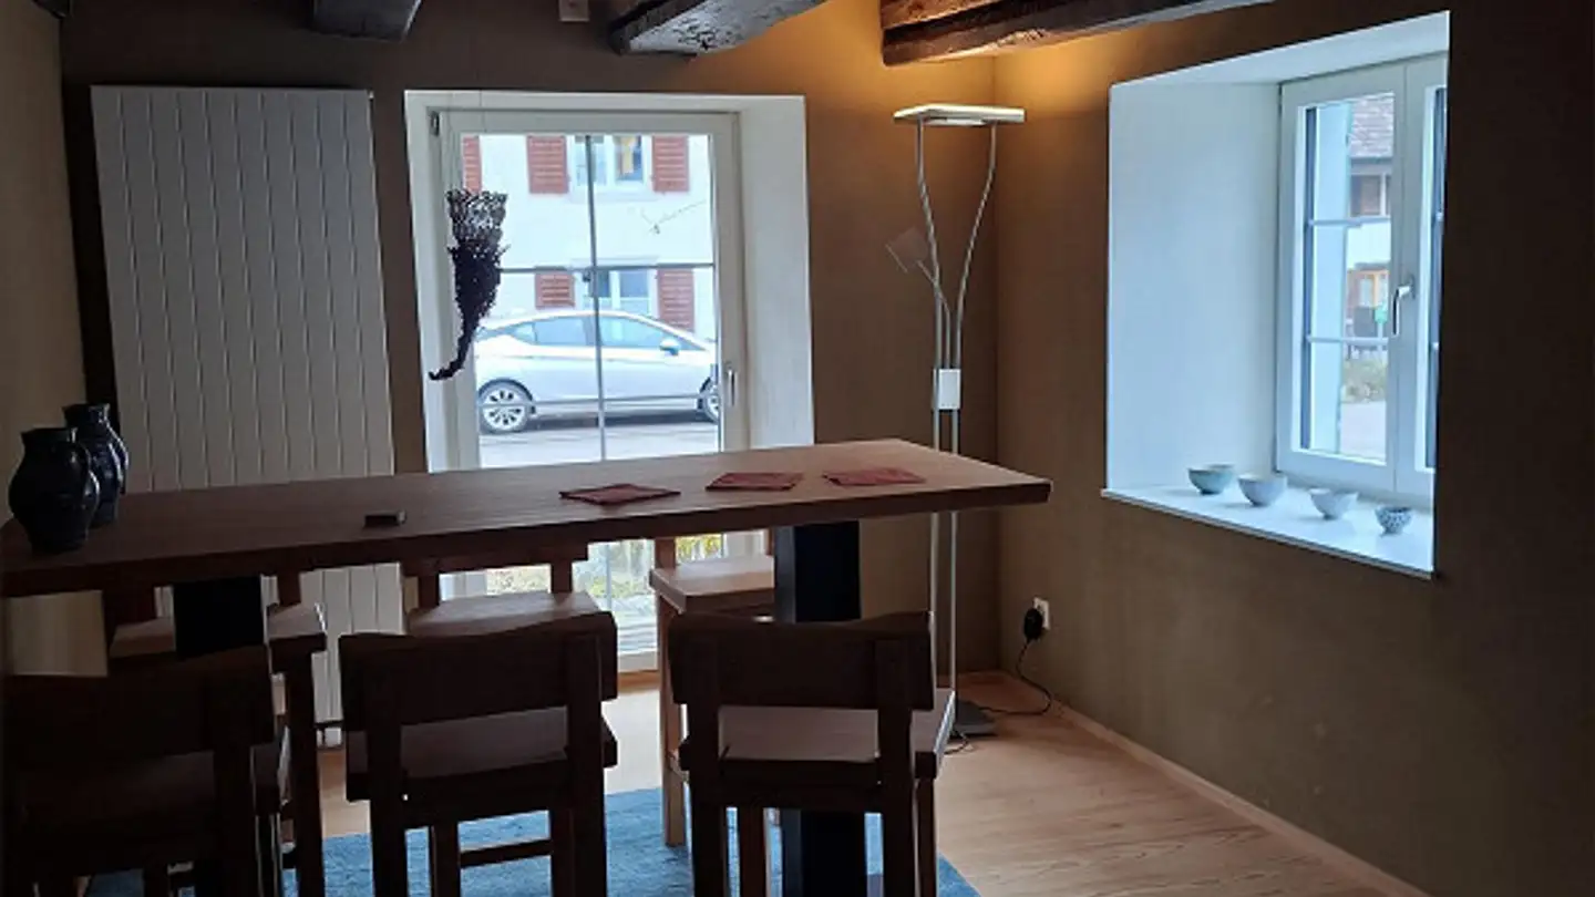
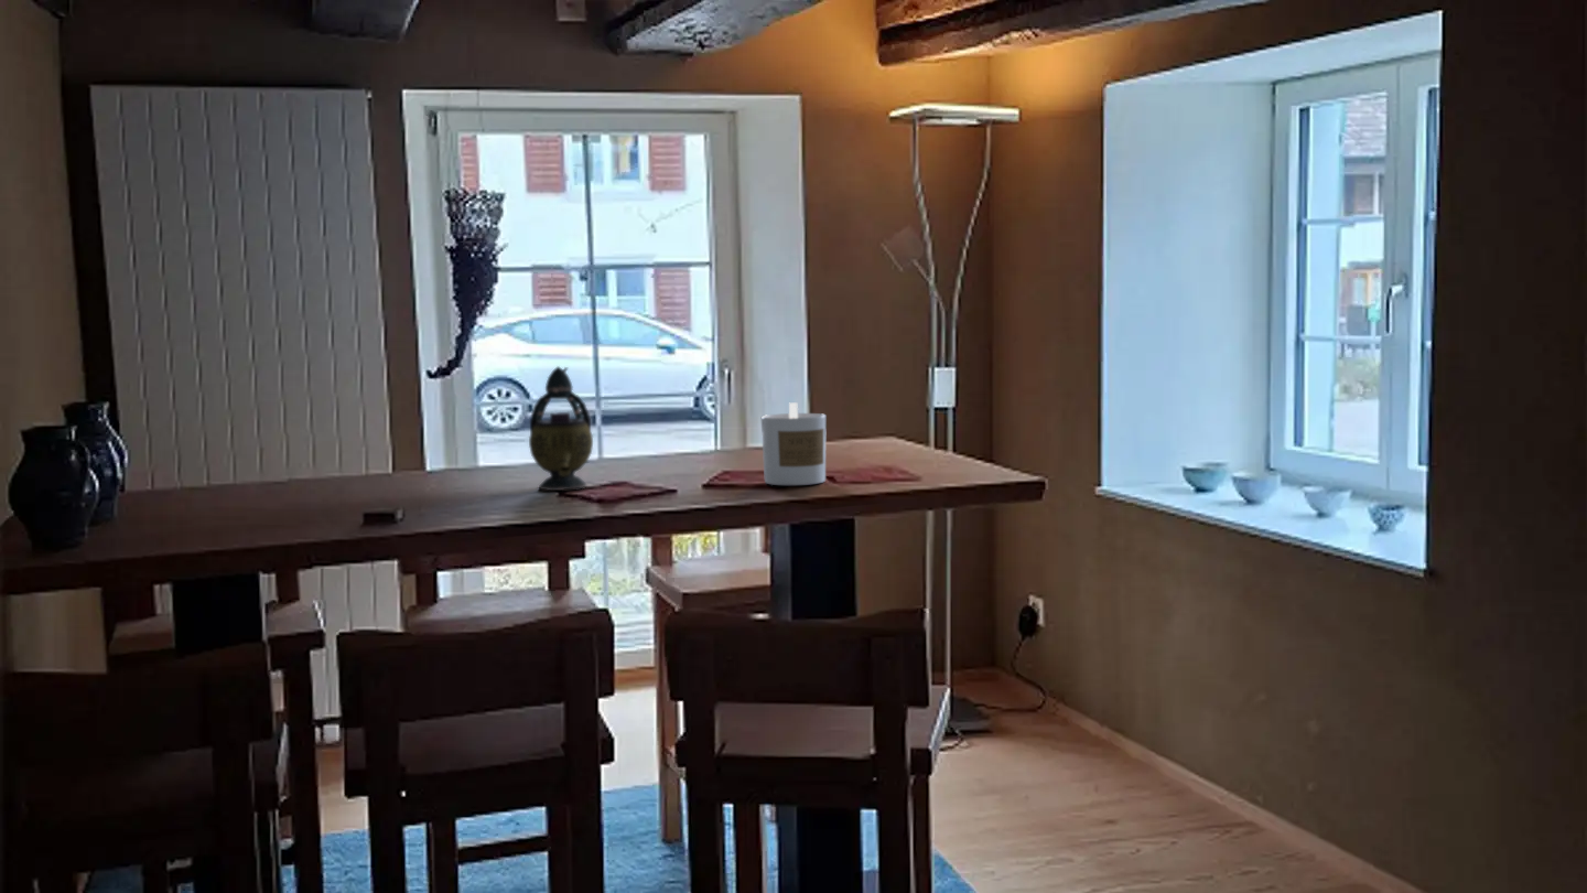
+ candle [760,401,827,486]
+ teapot [528,365,594,492]
